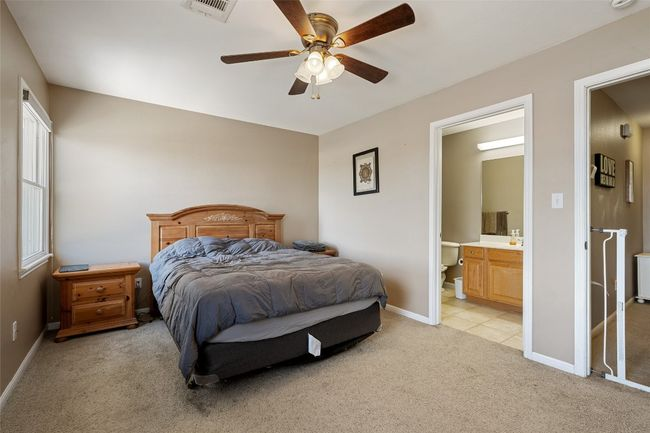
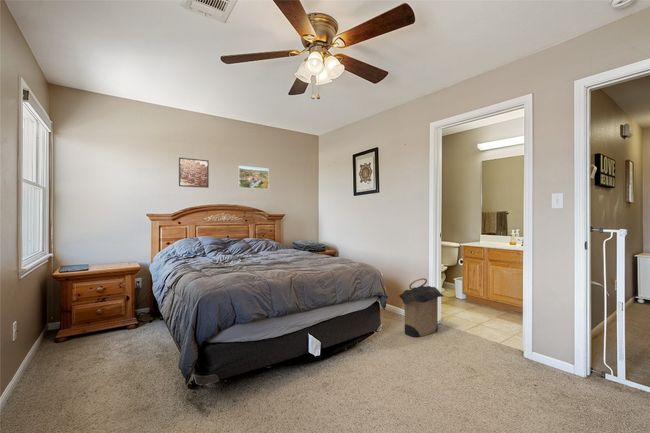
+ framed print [178,157,210,189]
+ laundry hamper [398,277,445,338]
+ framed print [237,165,270,190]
